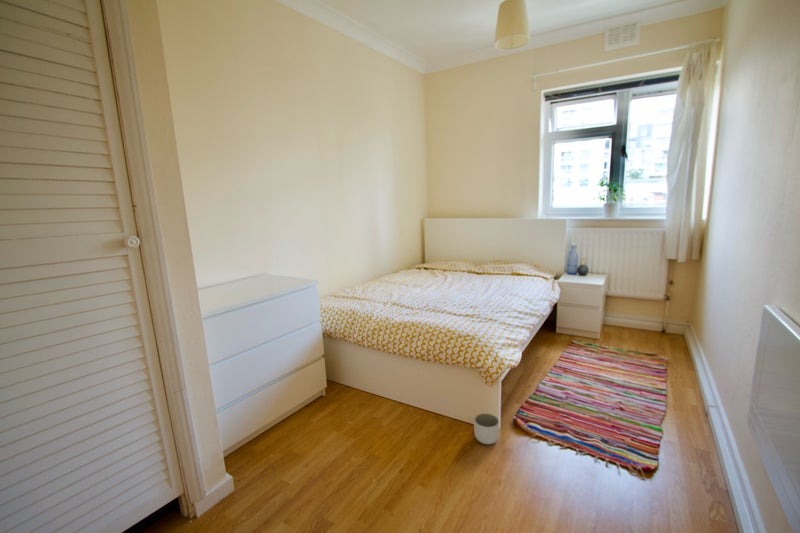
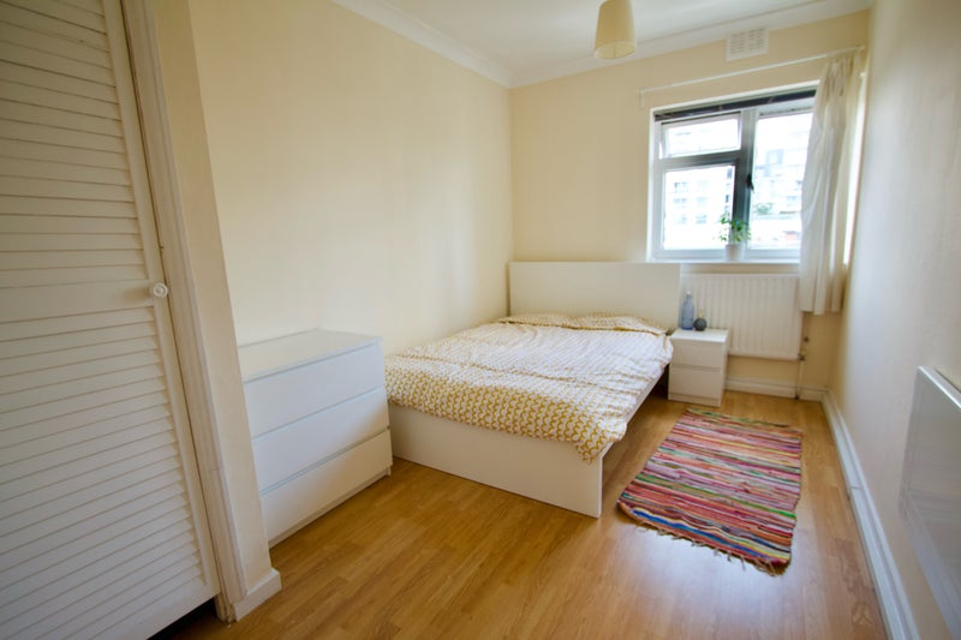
- planter [473,412,500,445]
